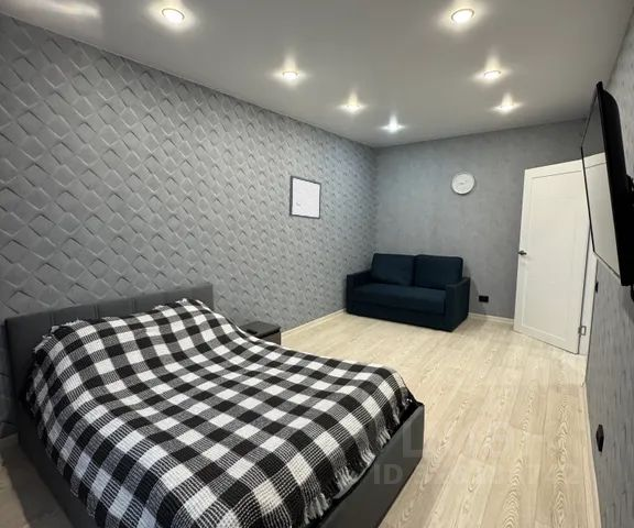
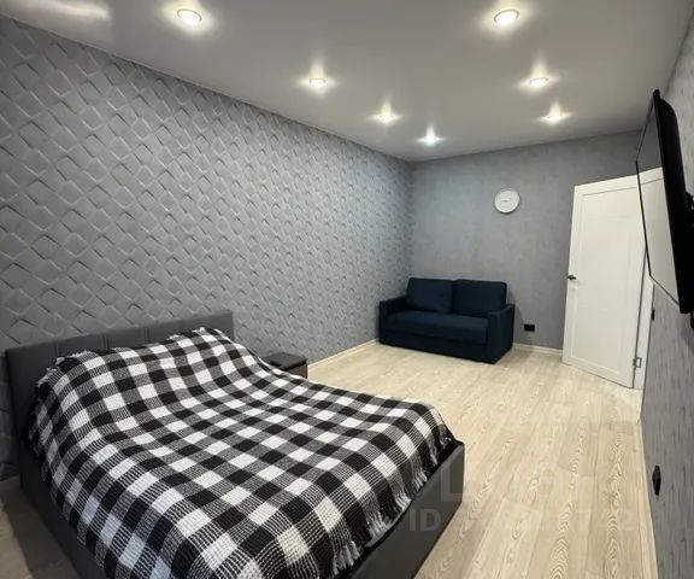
- wall art [288,174,323,220]
